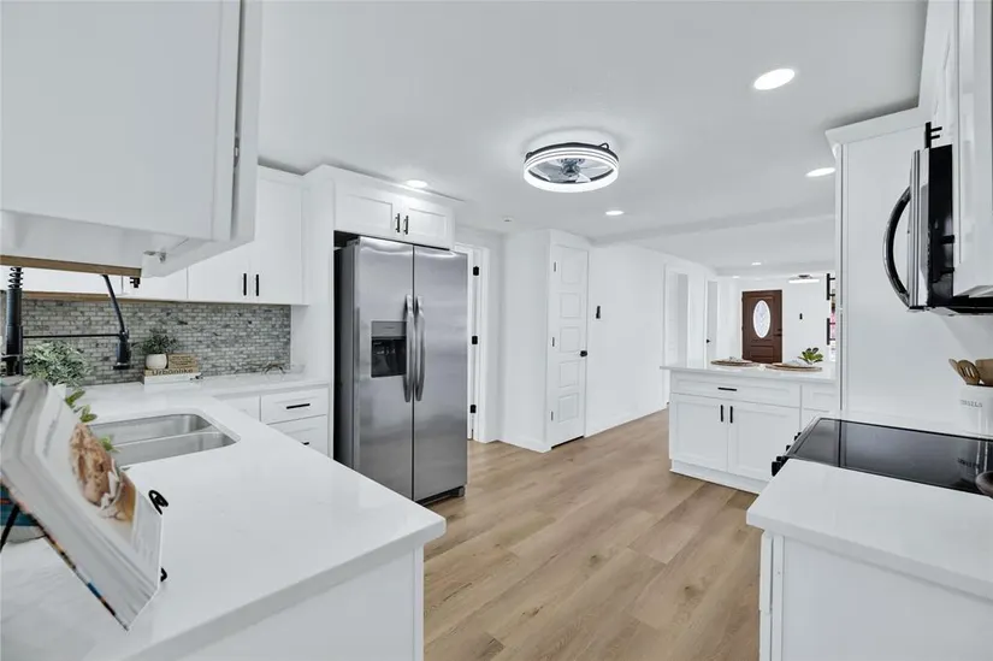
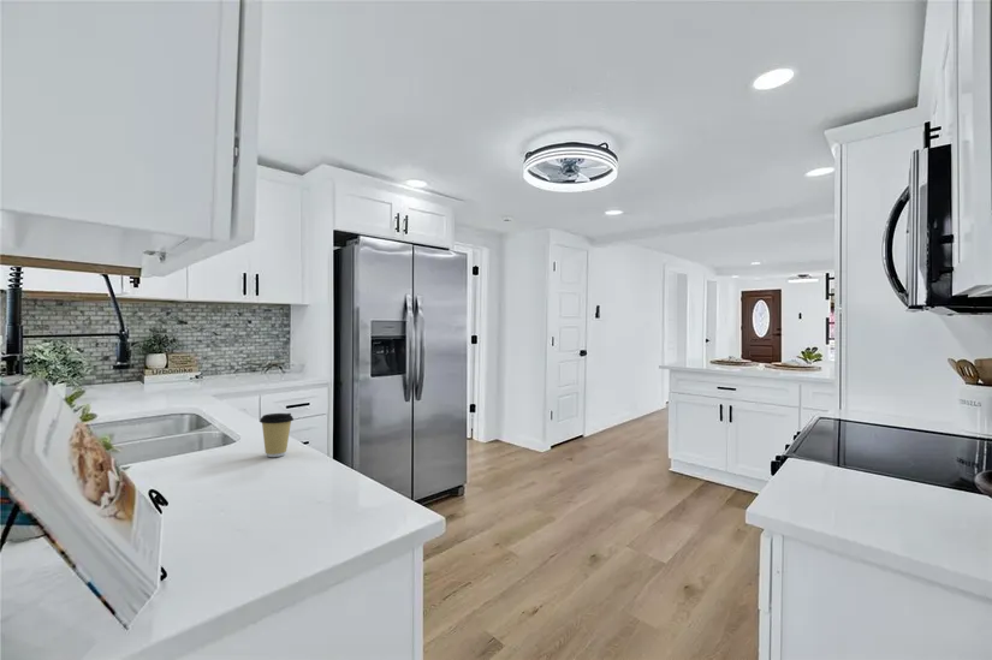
+ coffee cup [259,412,295,458]
